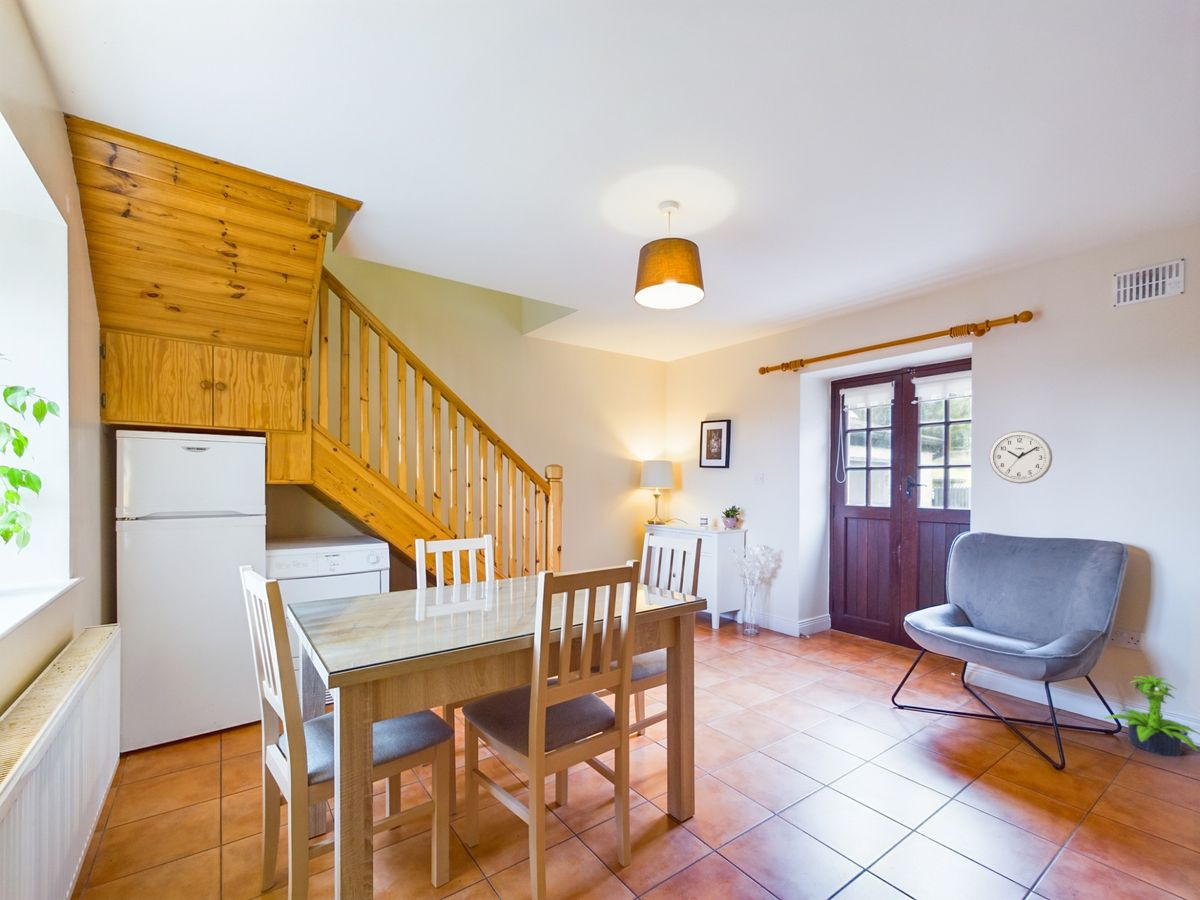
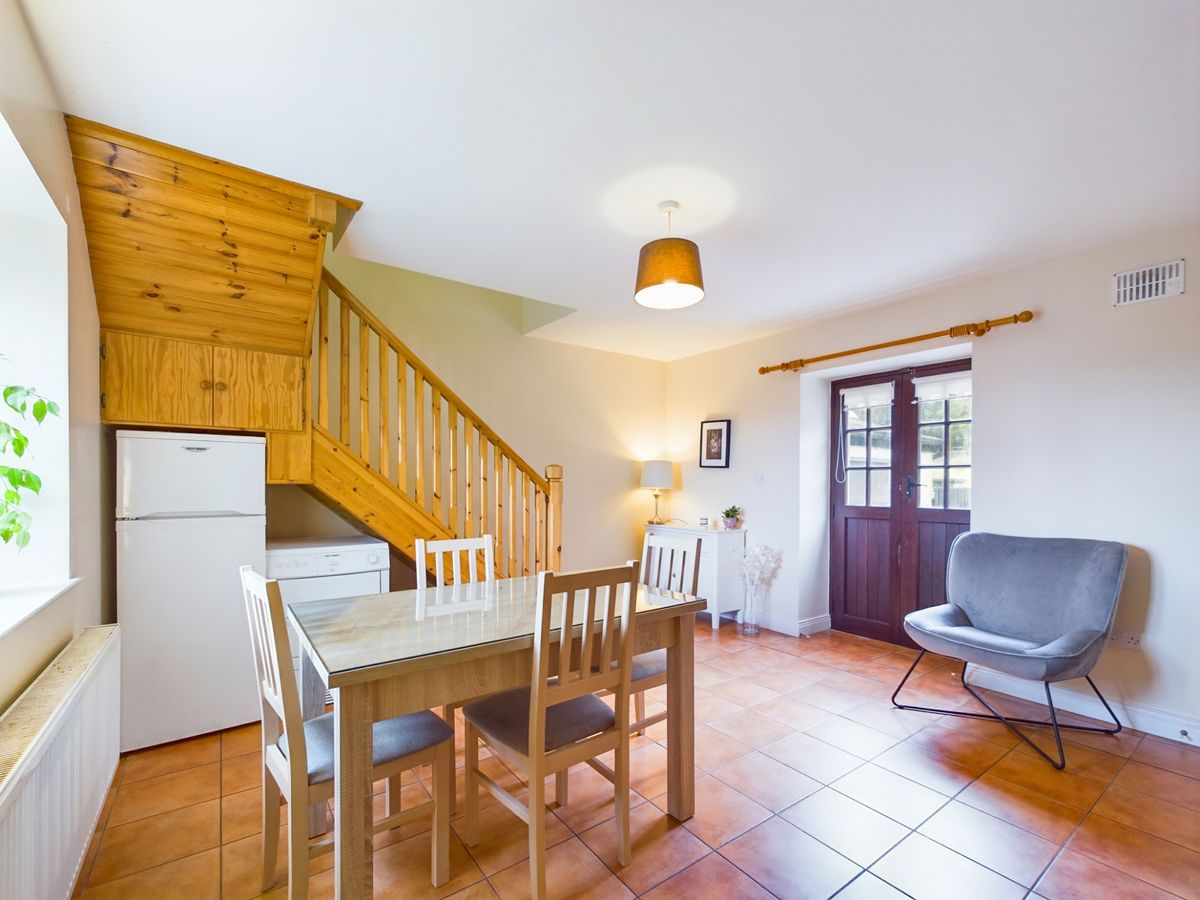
- wall clock [988,430,1053,485]
- potted plant [1103,674,1200,757]
